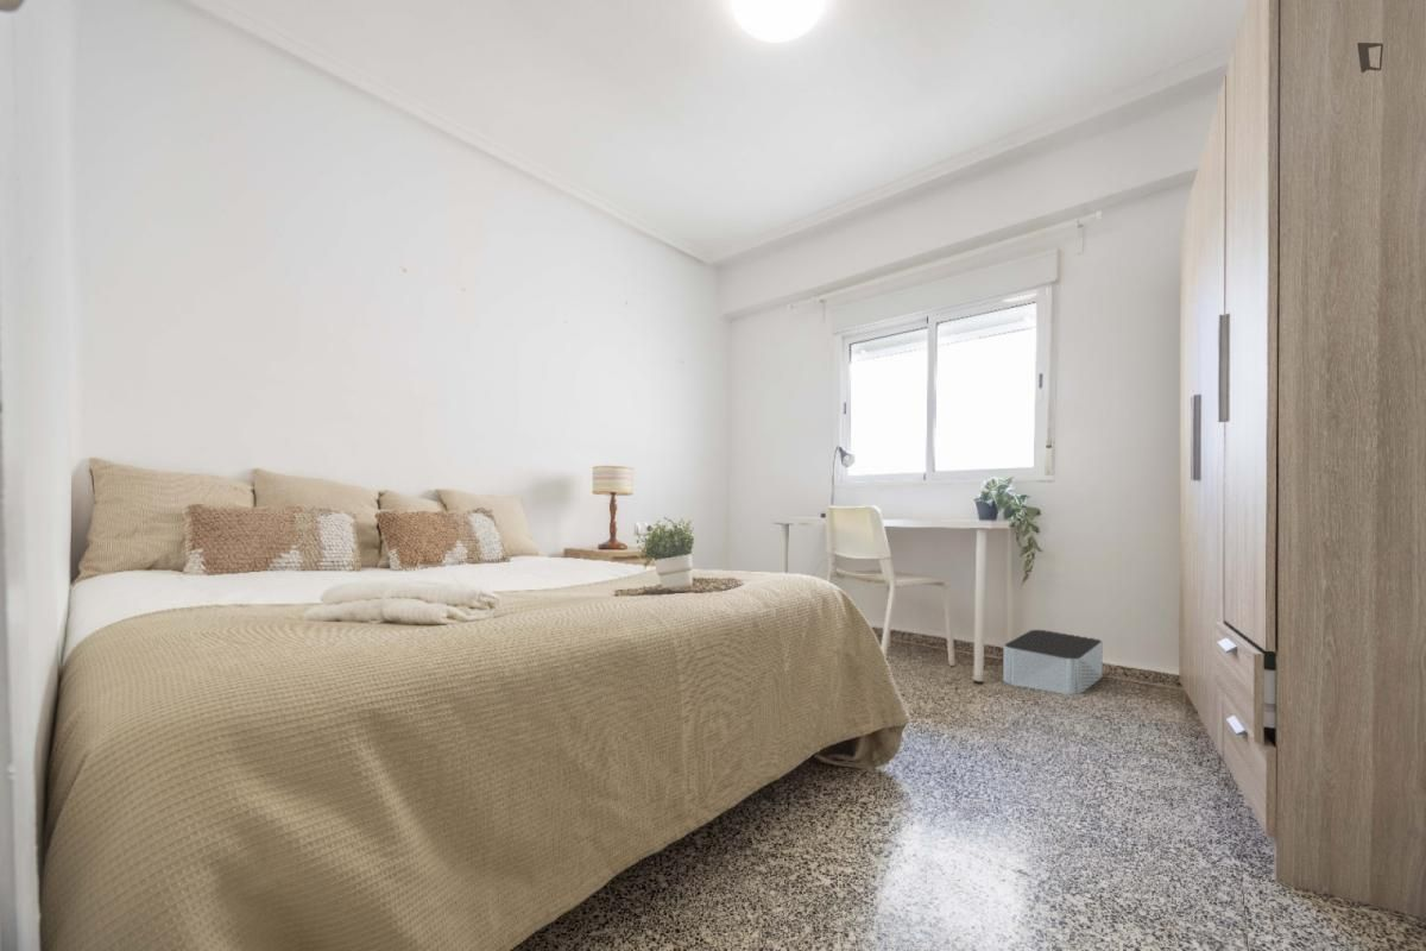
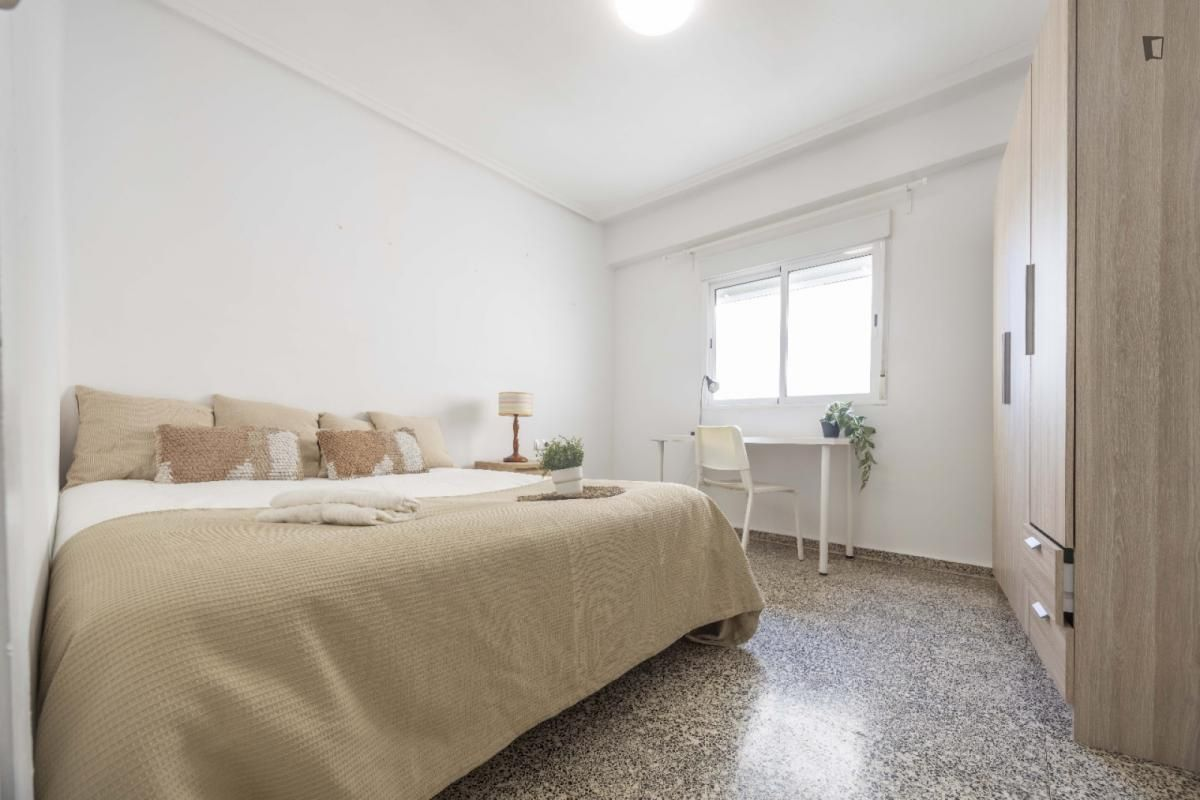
- storage bin [1002,629,1104,695]
